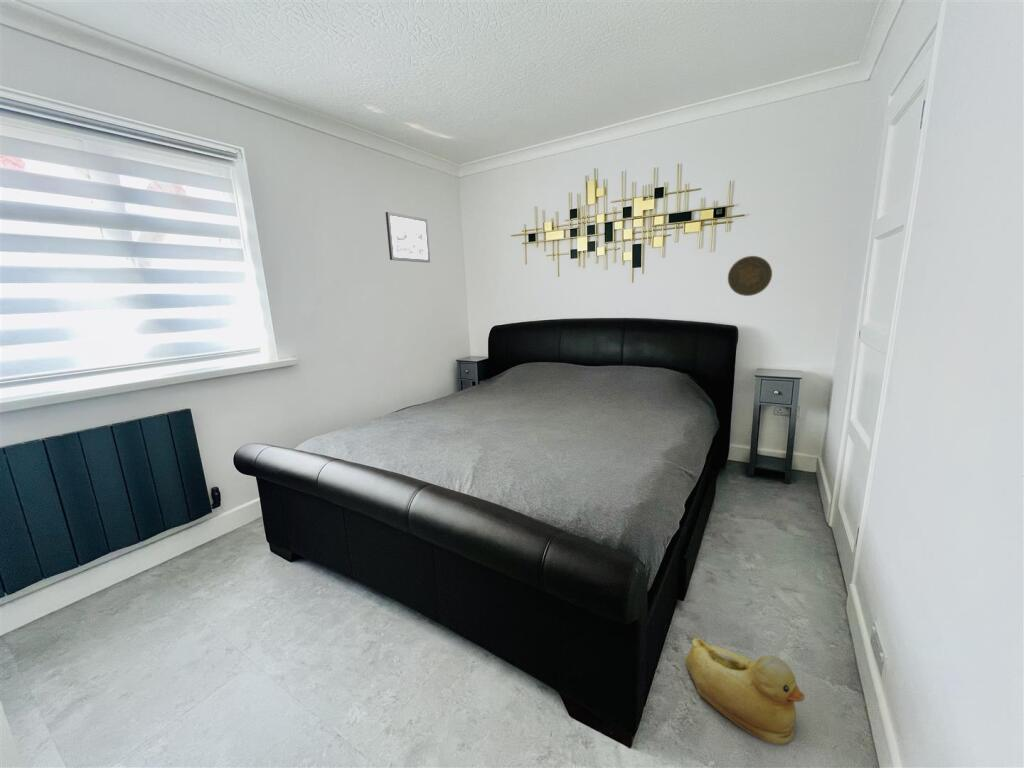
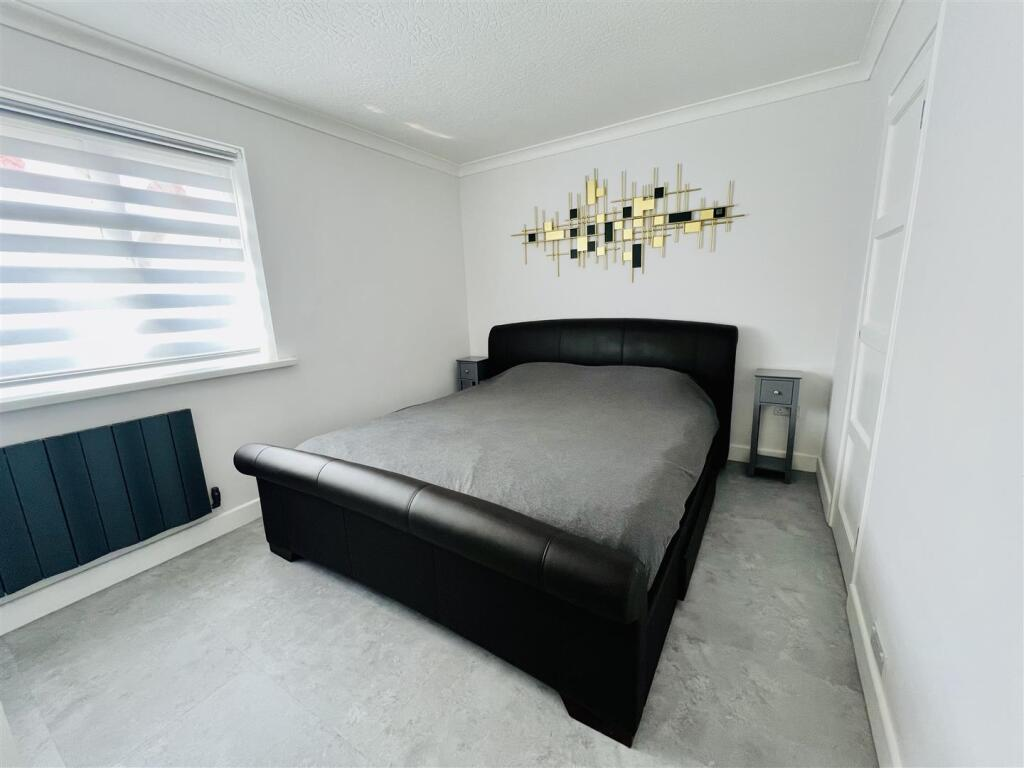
- picture frame [385,211,431,263]
- rubber duck [684,636,806,746]
- decorative plate [727,255,773,297]
